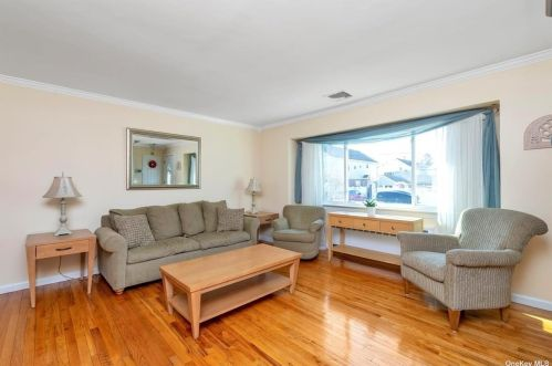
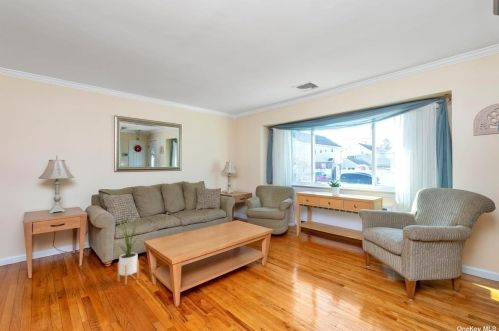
+ house plant [108,213,146,286]
